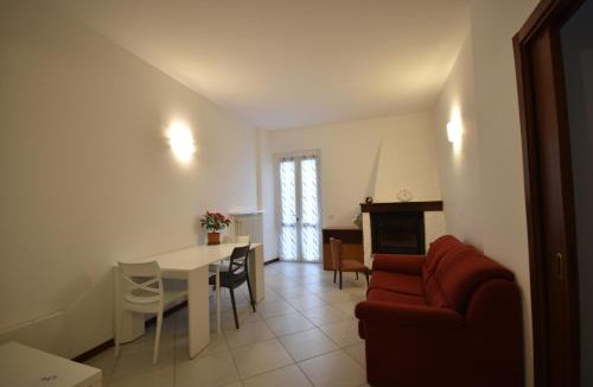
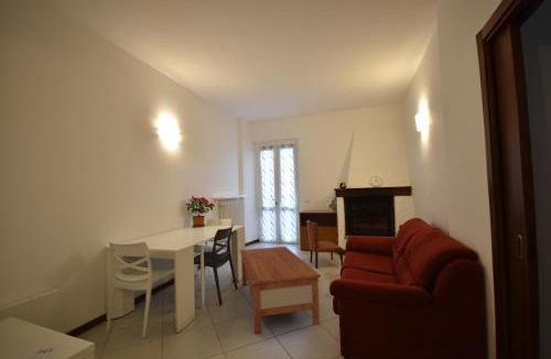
+ coffee table [238,246,322,335]
